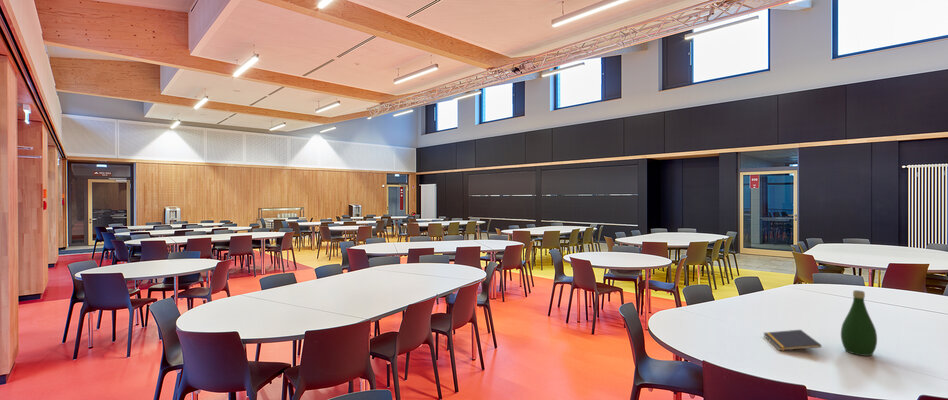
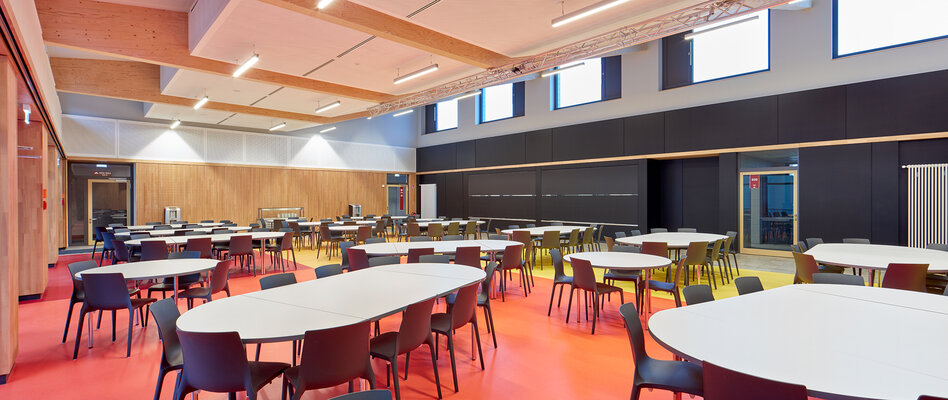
- bottle [840,289,878,357]
- notepad [763,329,822,351]
